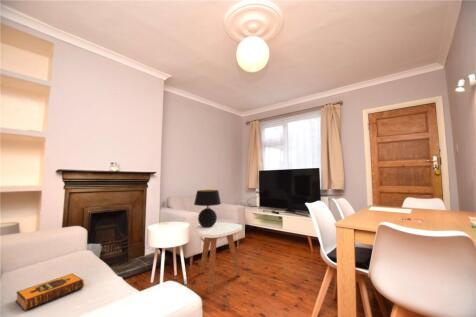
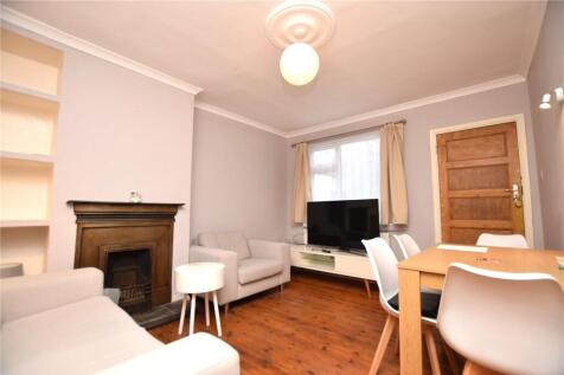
- hardback book [14,273,85,312]
- side table [194,222,243,294]
- table lamp [193,189,222,228]
